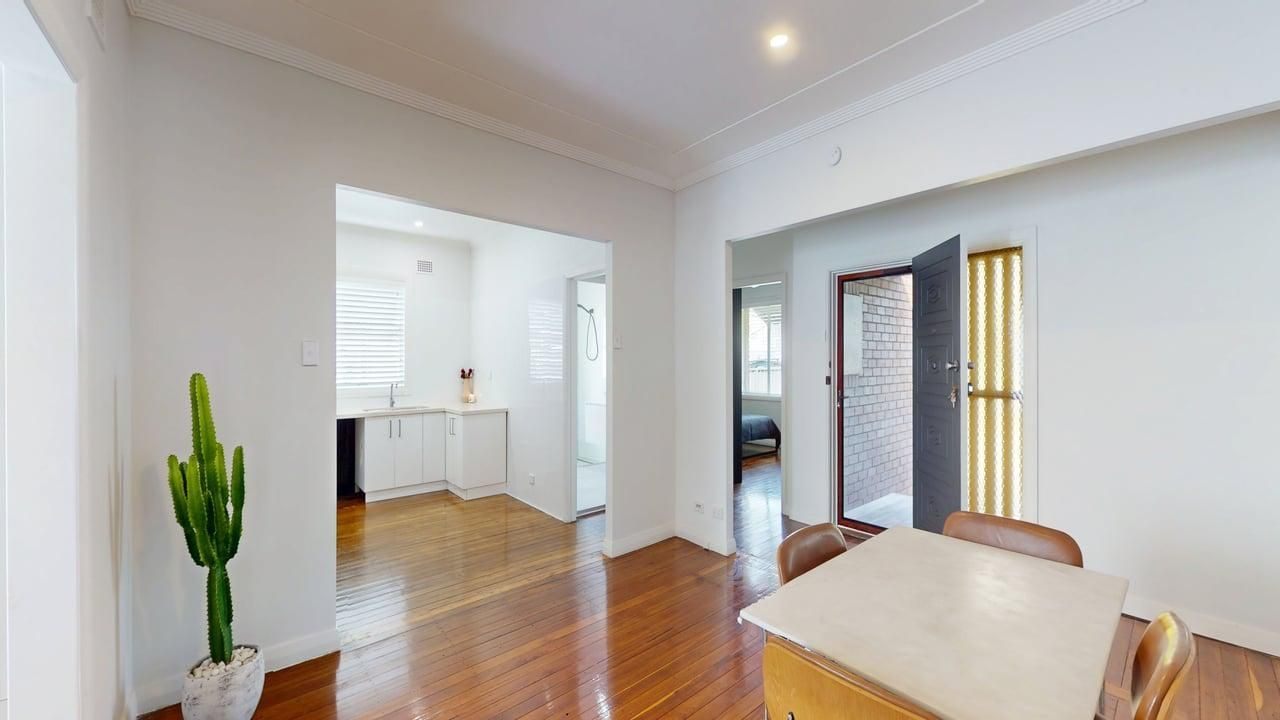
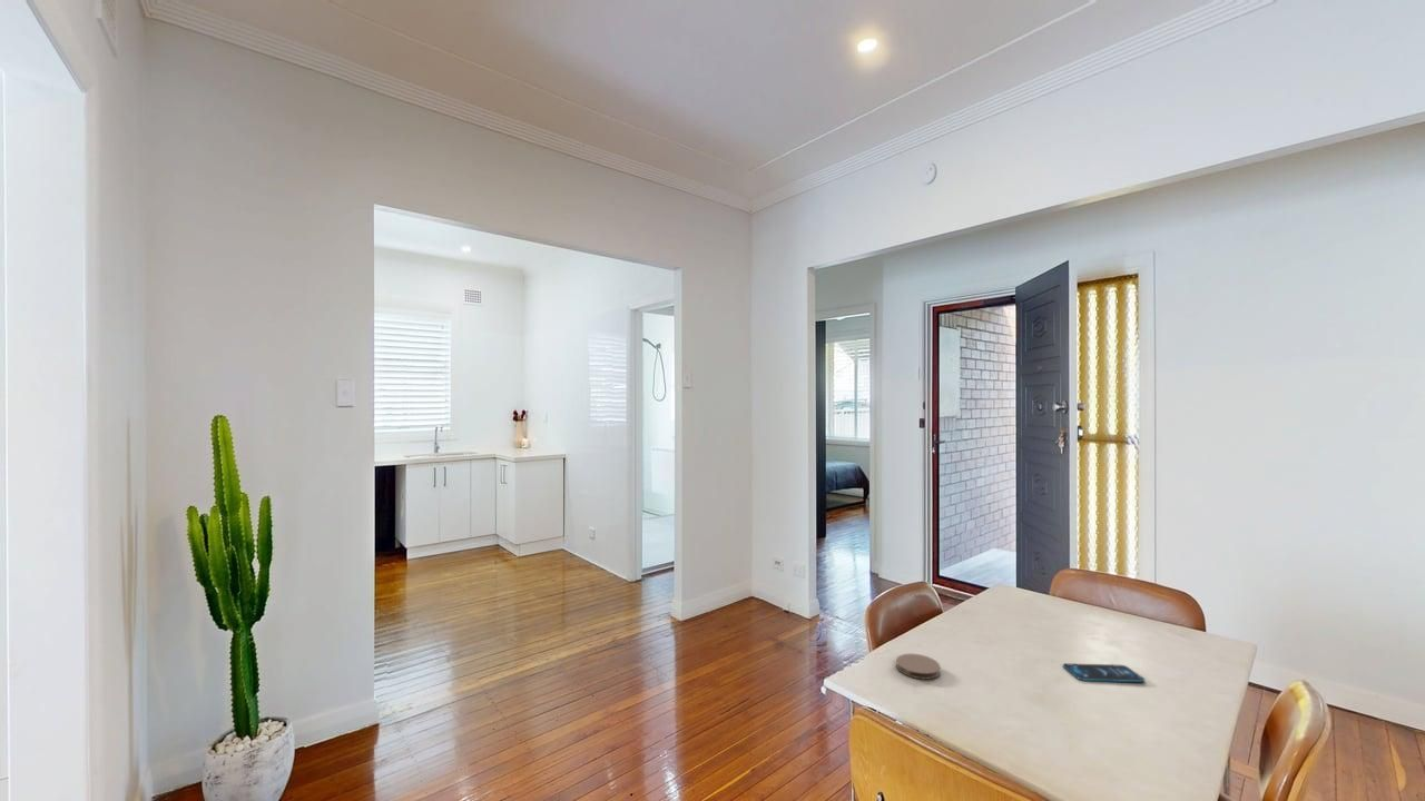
+ coaster [895,653,942,681]
+ smartphone [1062,663,1146,683]
